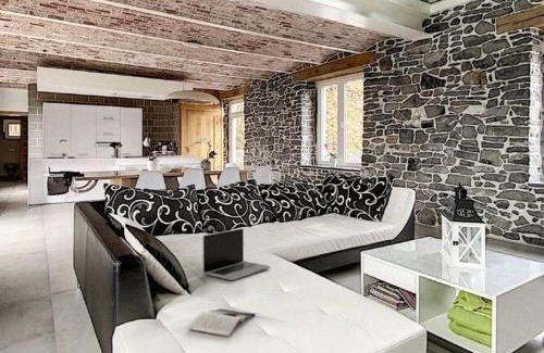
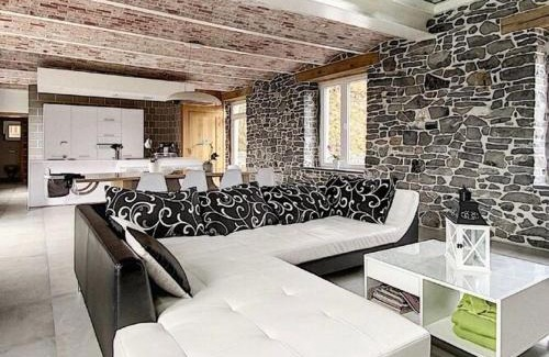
- laptop [201,227,271,281]
- magazine [188,308,256,338]
